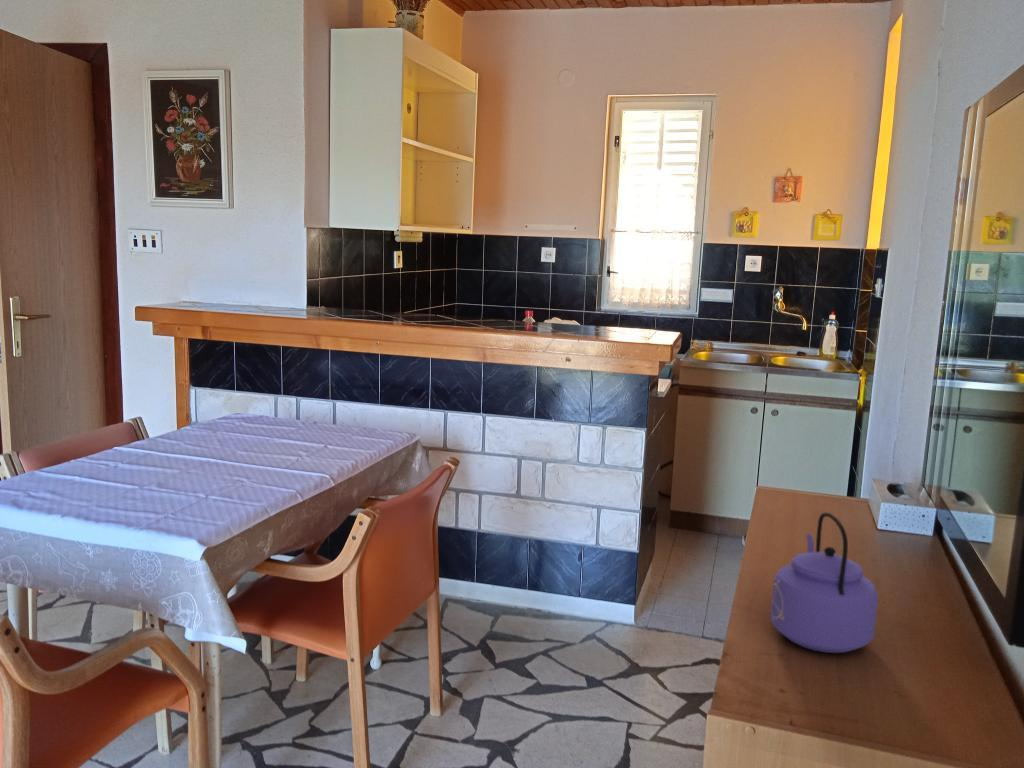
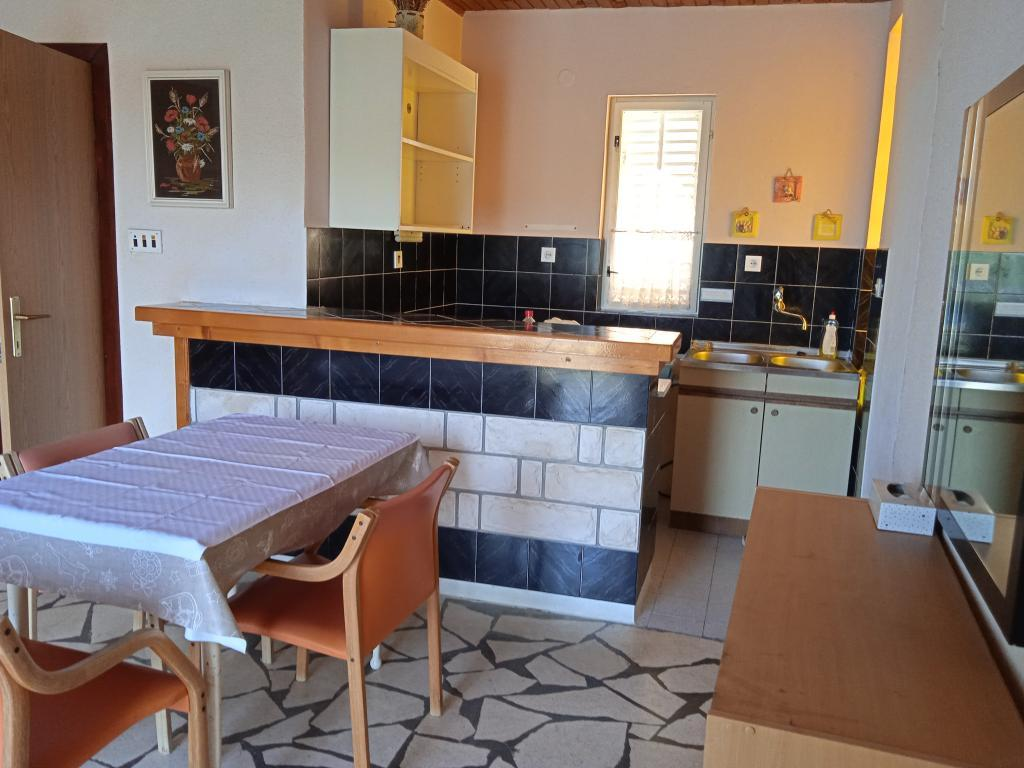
- kettle [769,511,879,654]
